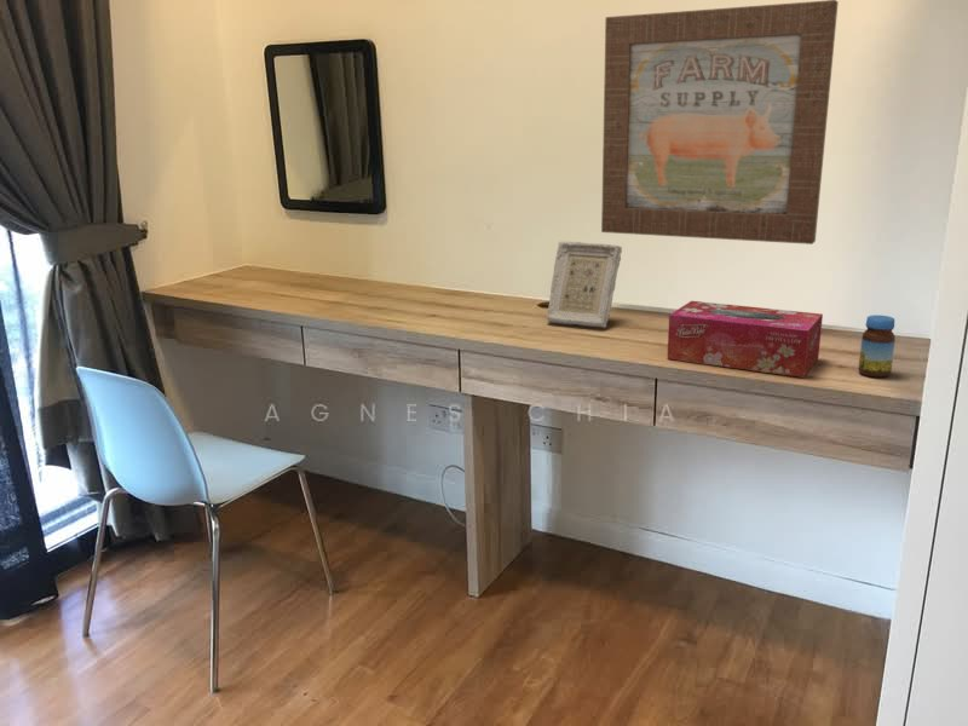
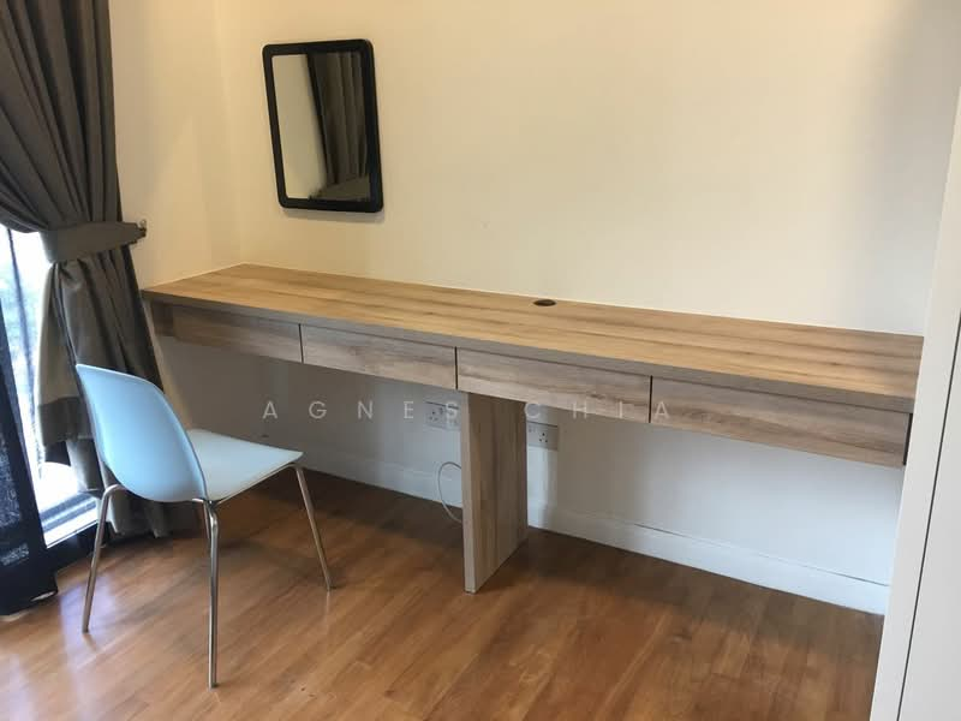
- picture frame [546,241,623,329]
- tissue box [667,300,824,379]
- jar [857,313,897,379]
- wall art [600,0,840,246]
